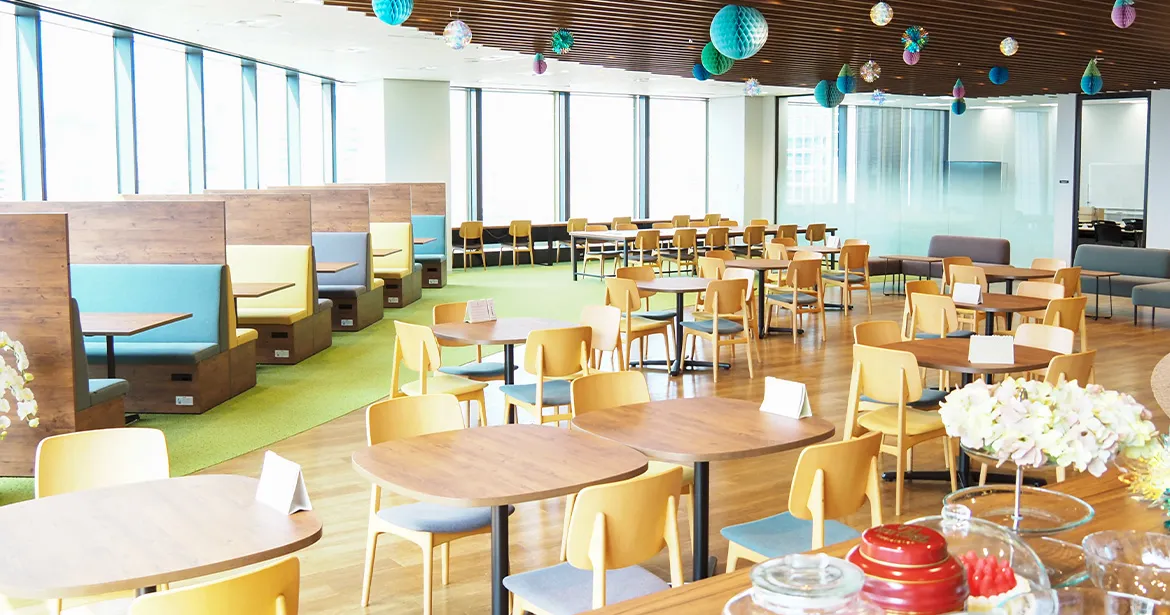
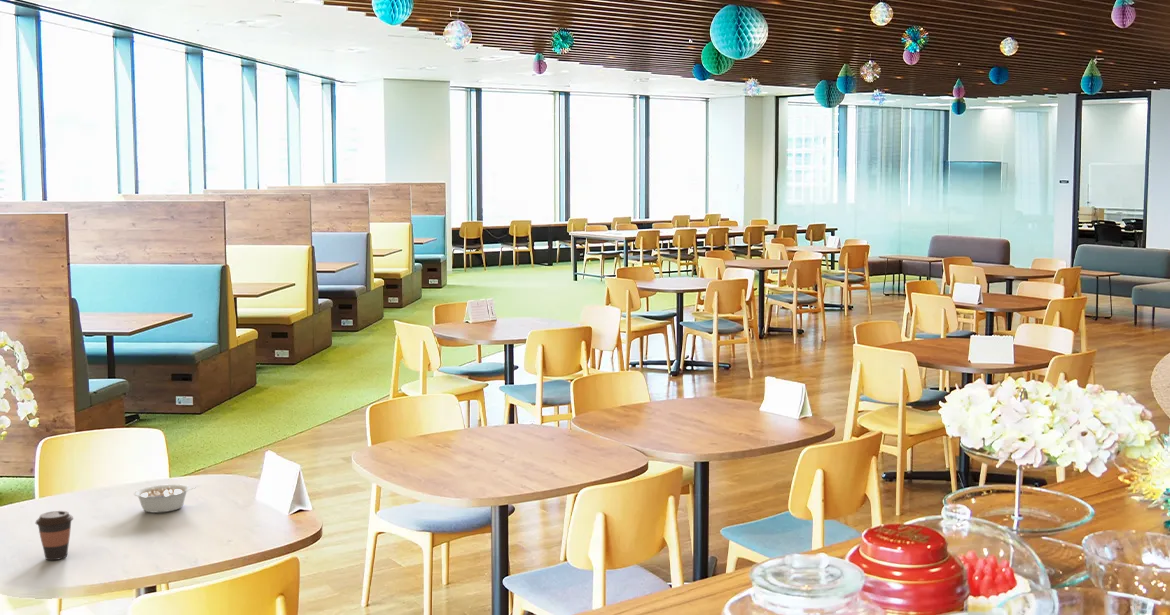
+ coffee cup [35,510,75,561]
+ legume [133,483,195,514]
